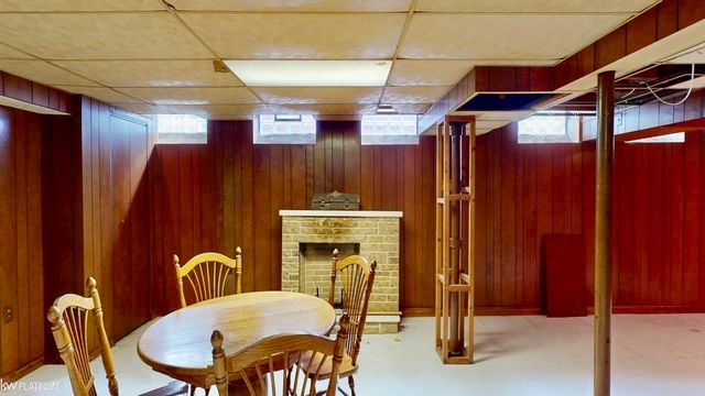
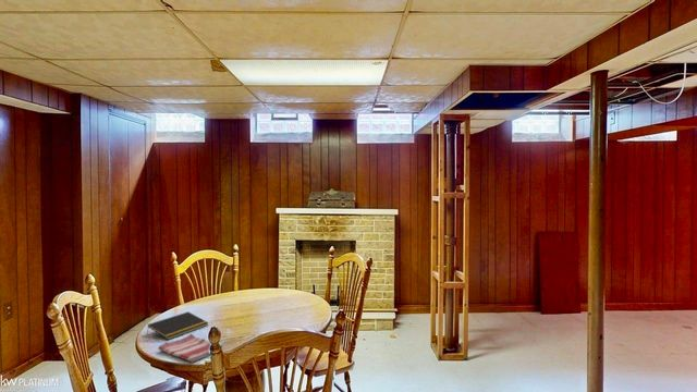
+ dish towel [157,333,224,363]
+ notepad [146,310,210,341]
